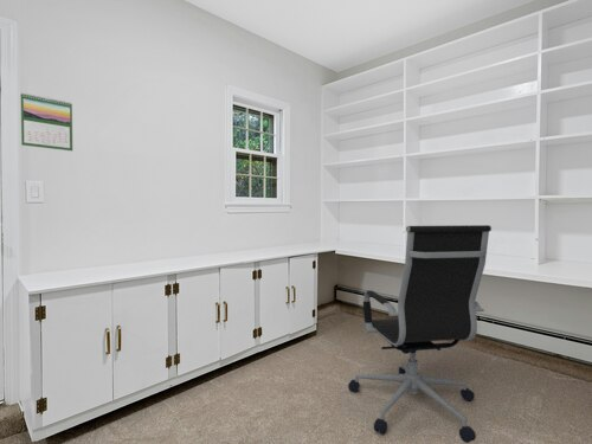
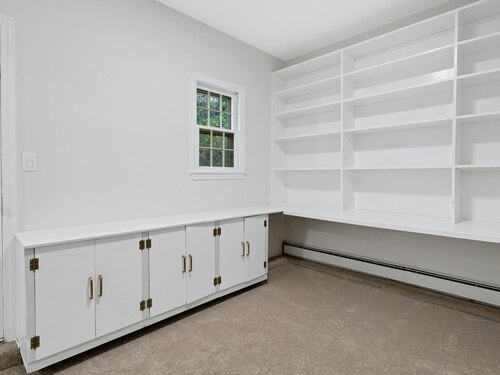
- calendar [19,91,73,152]
- office chair [347,224,493,444]
